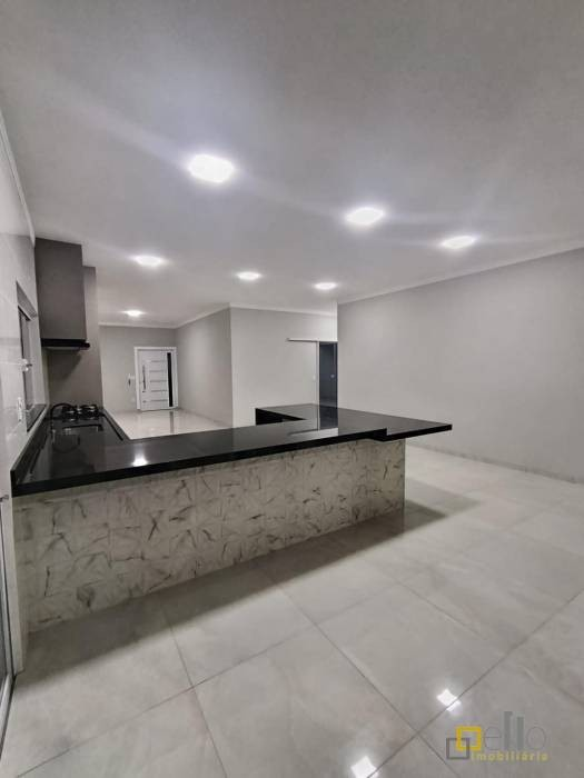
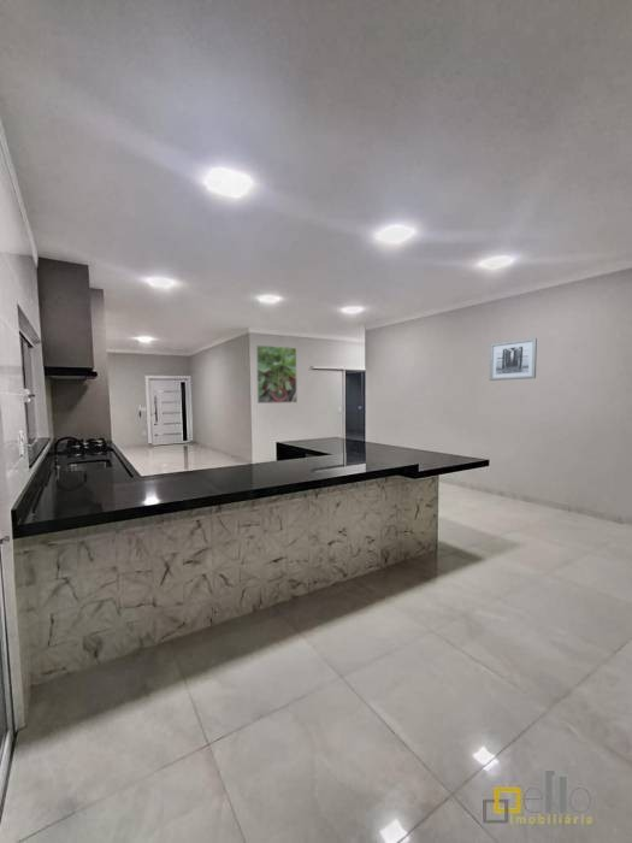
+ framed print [255,344,299,405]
+ wall art [489,337,538,382]
